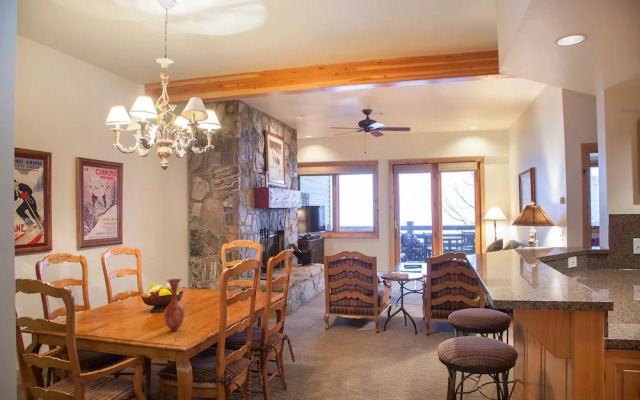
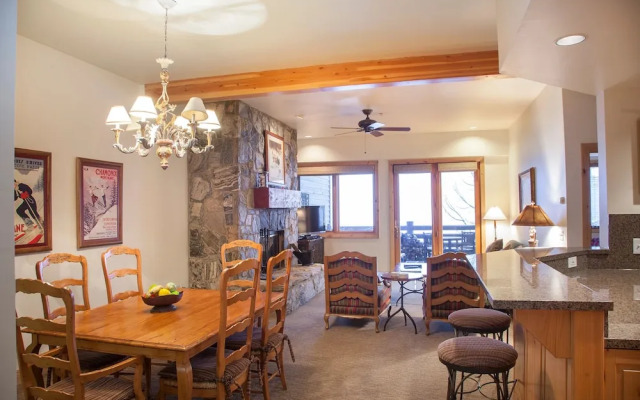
- vase [163,278,186,332]
